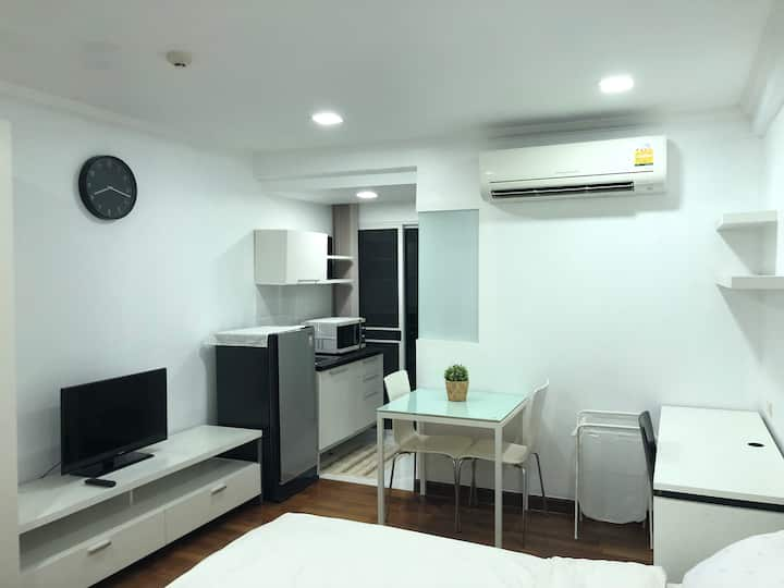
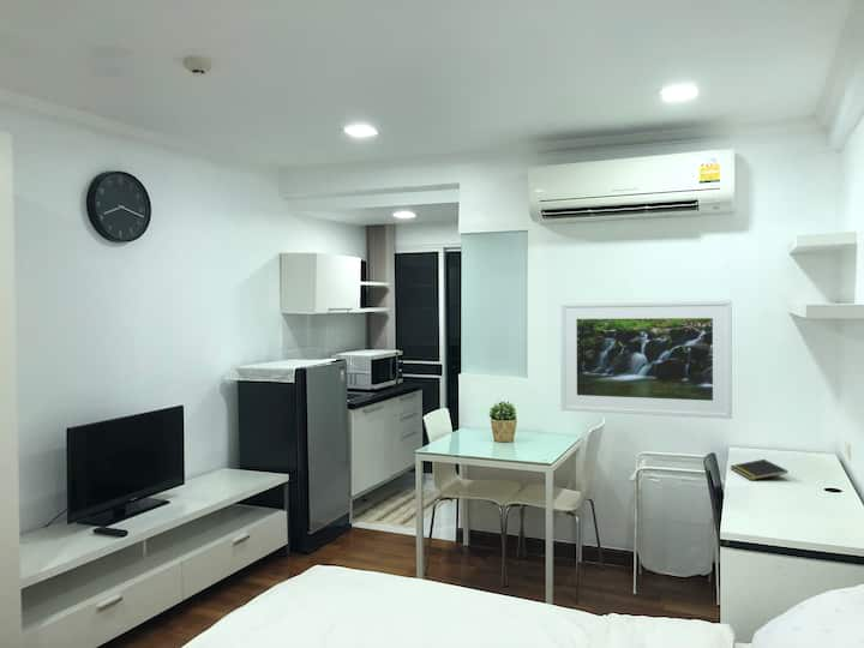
+ notepad [728,458,790,481]
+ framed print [559,299,733,420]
